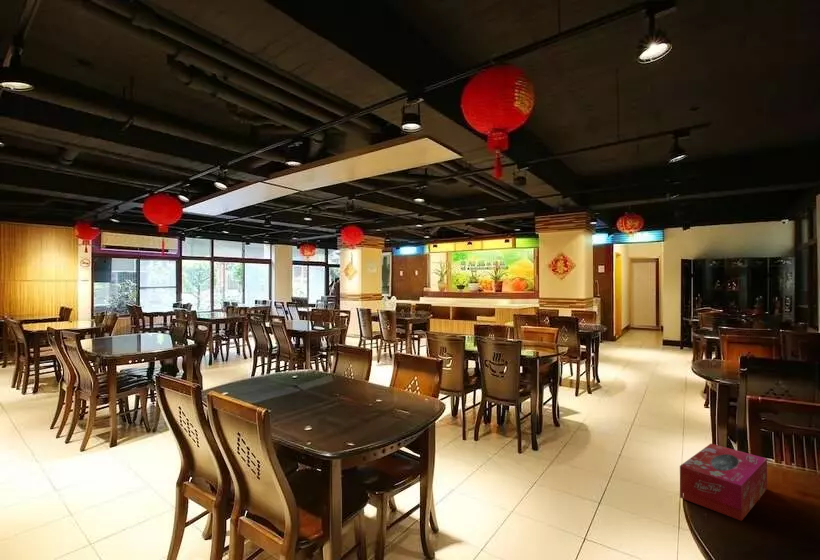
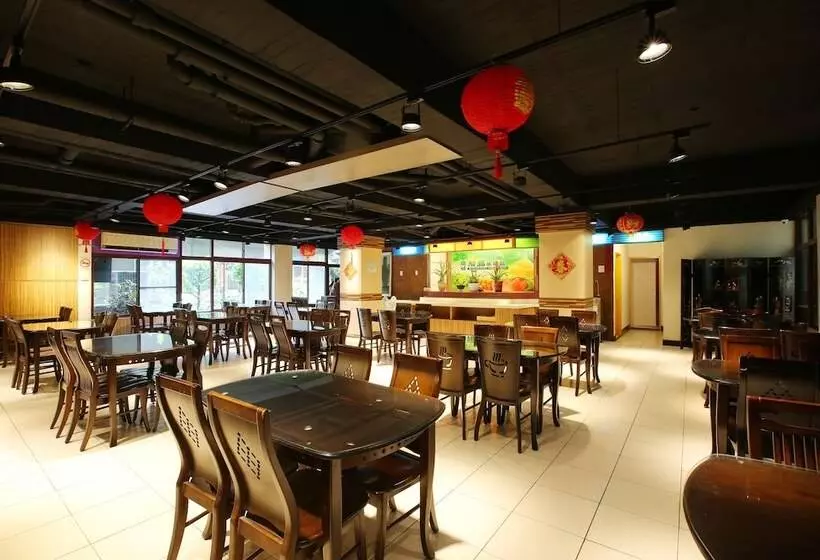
- tissue box [679,443,768,522]
